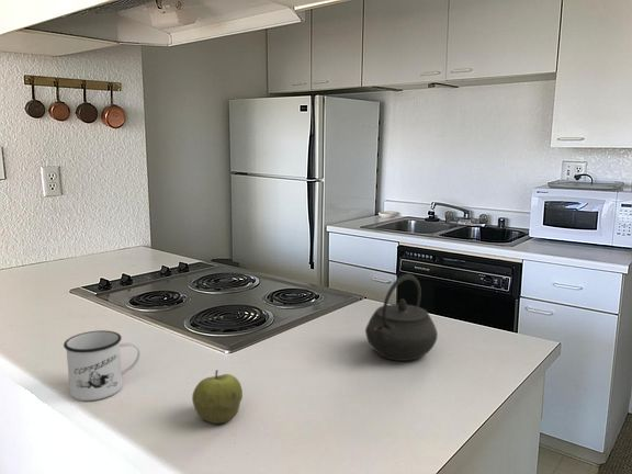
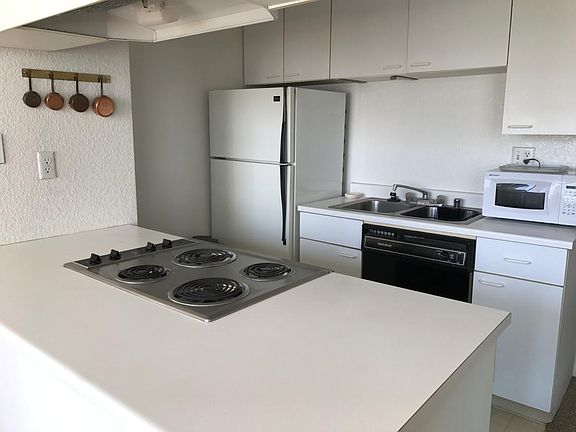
- apple [191,369,244,425]
- mug [63,329,142,402]
- kettle [364,273,439,362]
